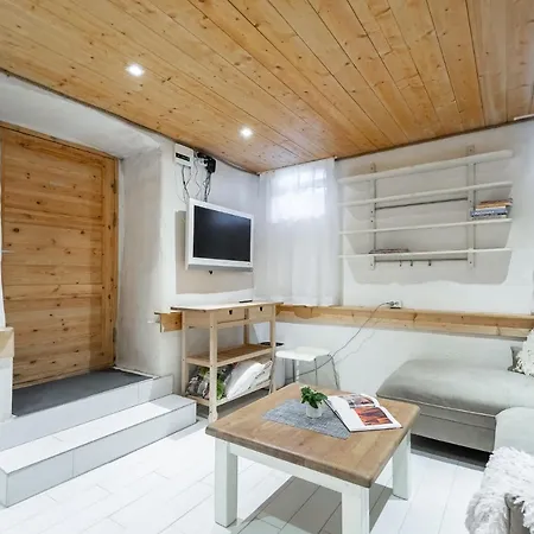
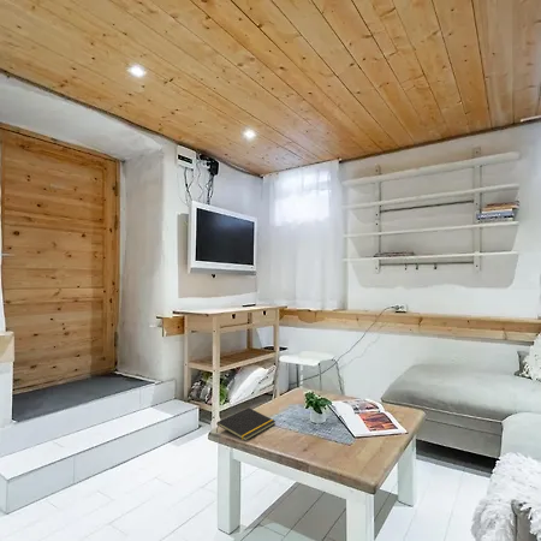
+ notepad [215,406,277,441]
